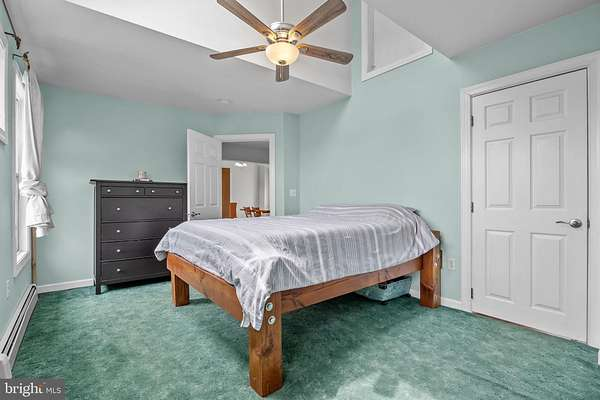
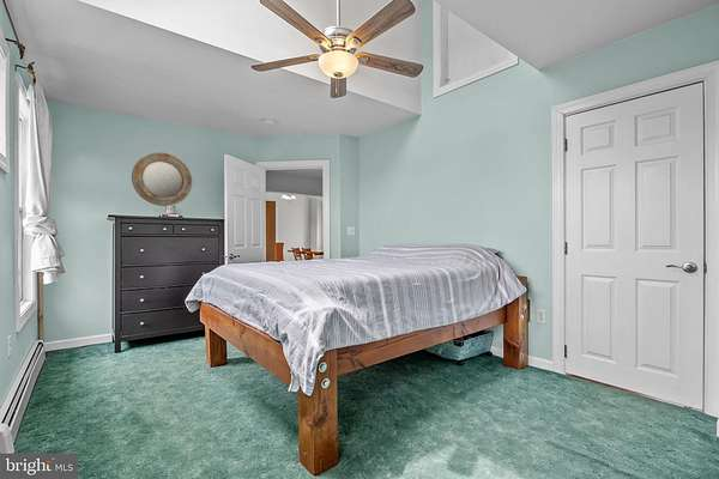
+ home mirror [131,151,193,207]
